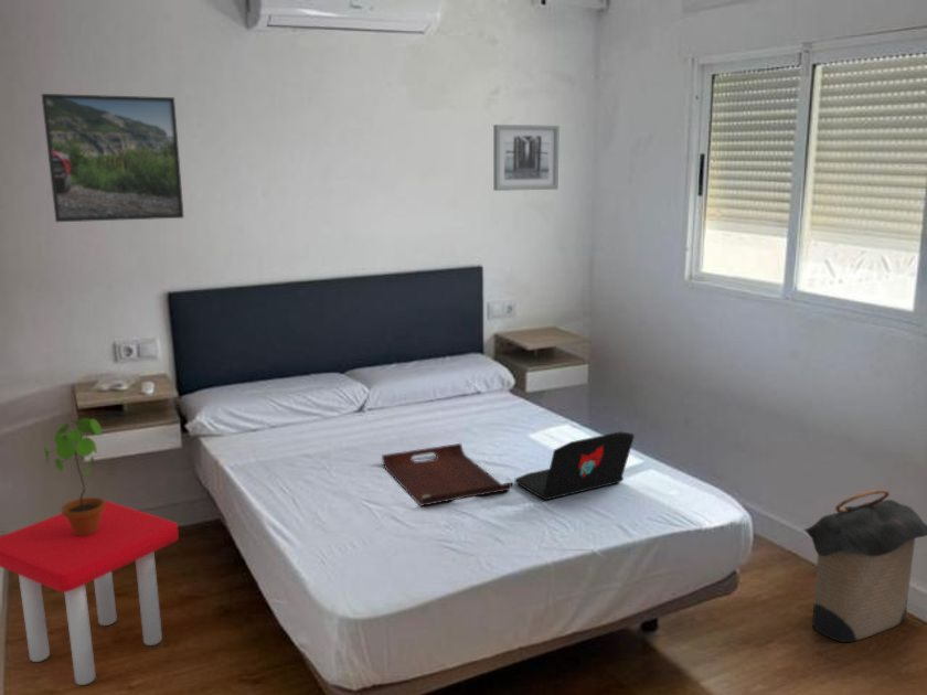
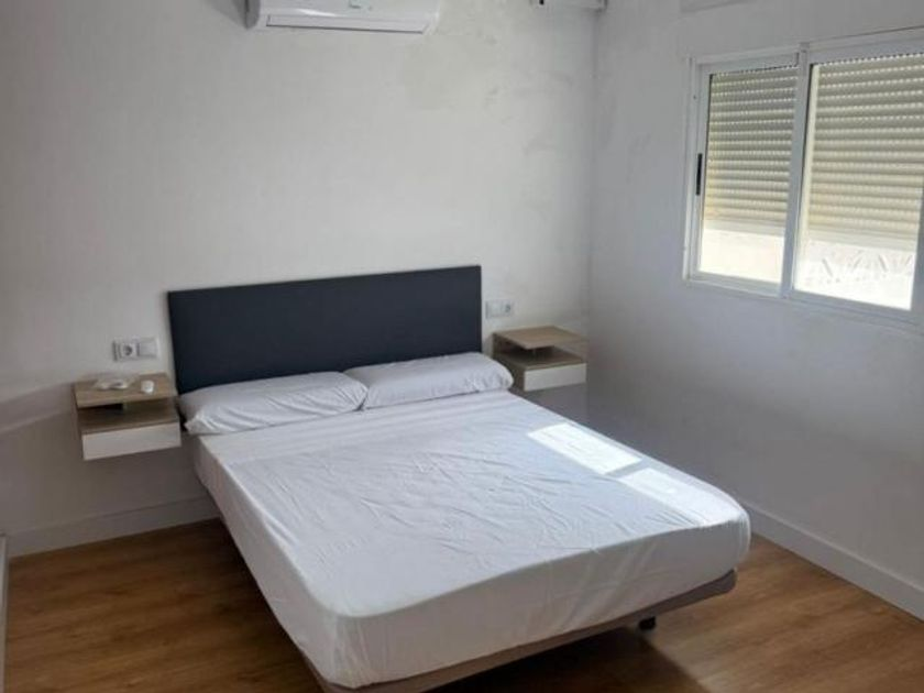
- laptop [514,430,636,502]
- serving tray [381,442,513,507]
- stool [0,499,180,686]
- laundry hamper [802,488,927,643]
- potted plant [43,417,105,536]
- wall art [492,124,561,192]
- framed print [41,93,185,223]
